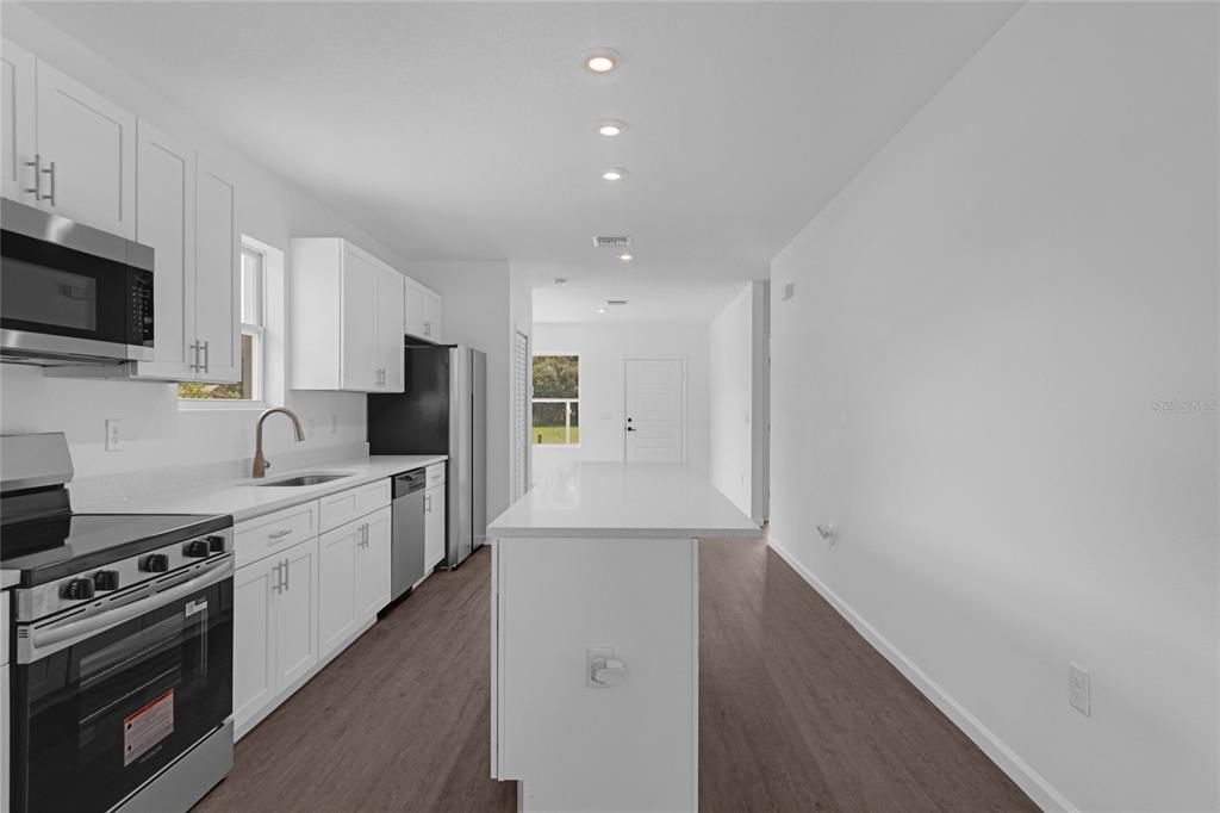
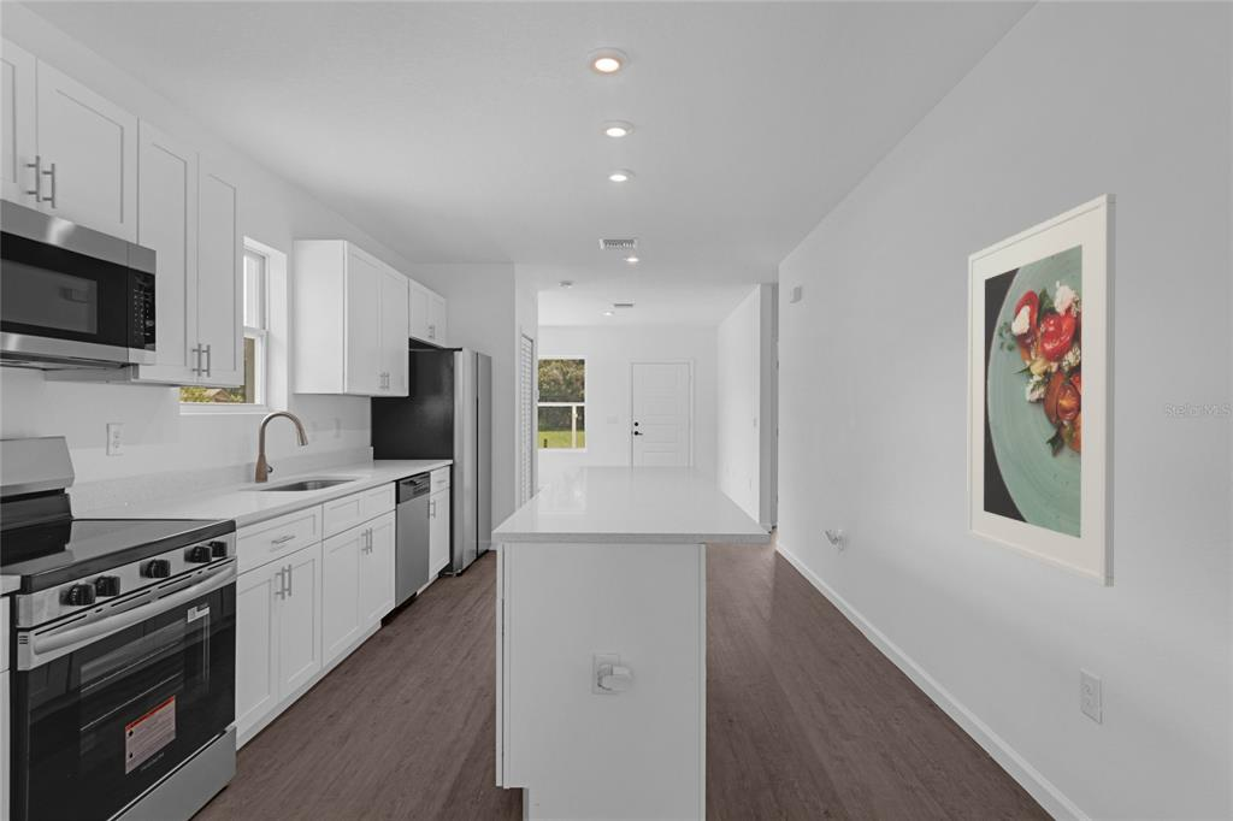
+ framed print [966,193,1116,587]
